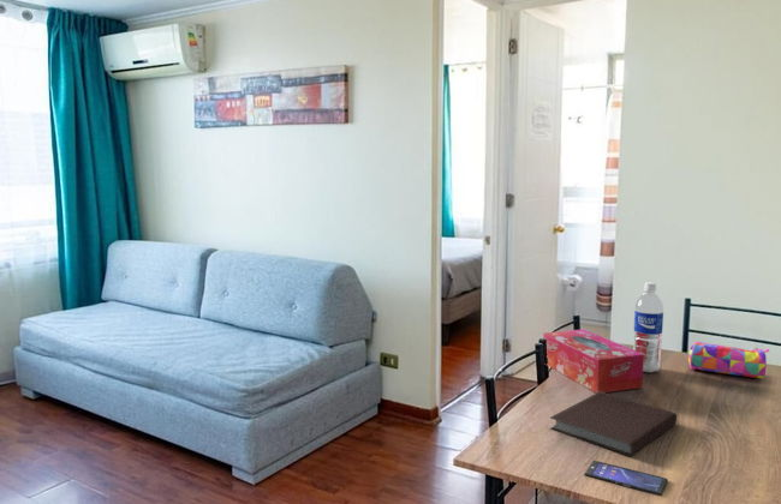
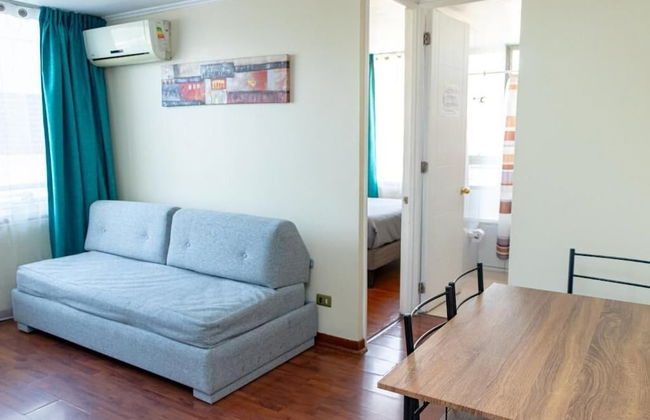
- smartphone [583,460,669,497]
- pencil case [687,341,770,380]
- tissue box [542,328,644,394]
- notebook [549,391,678,457]
- water bottle [632,281,664,373]
